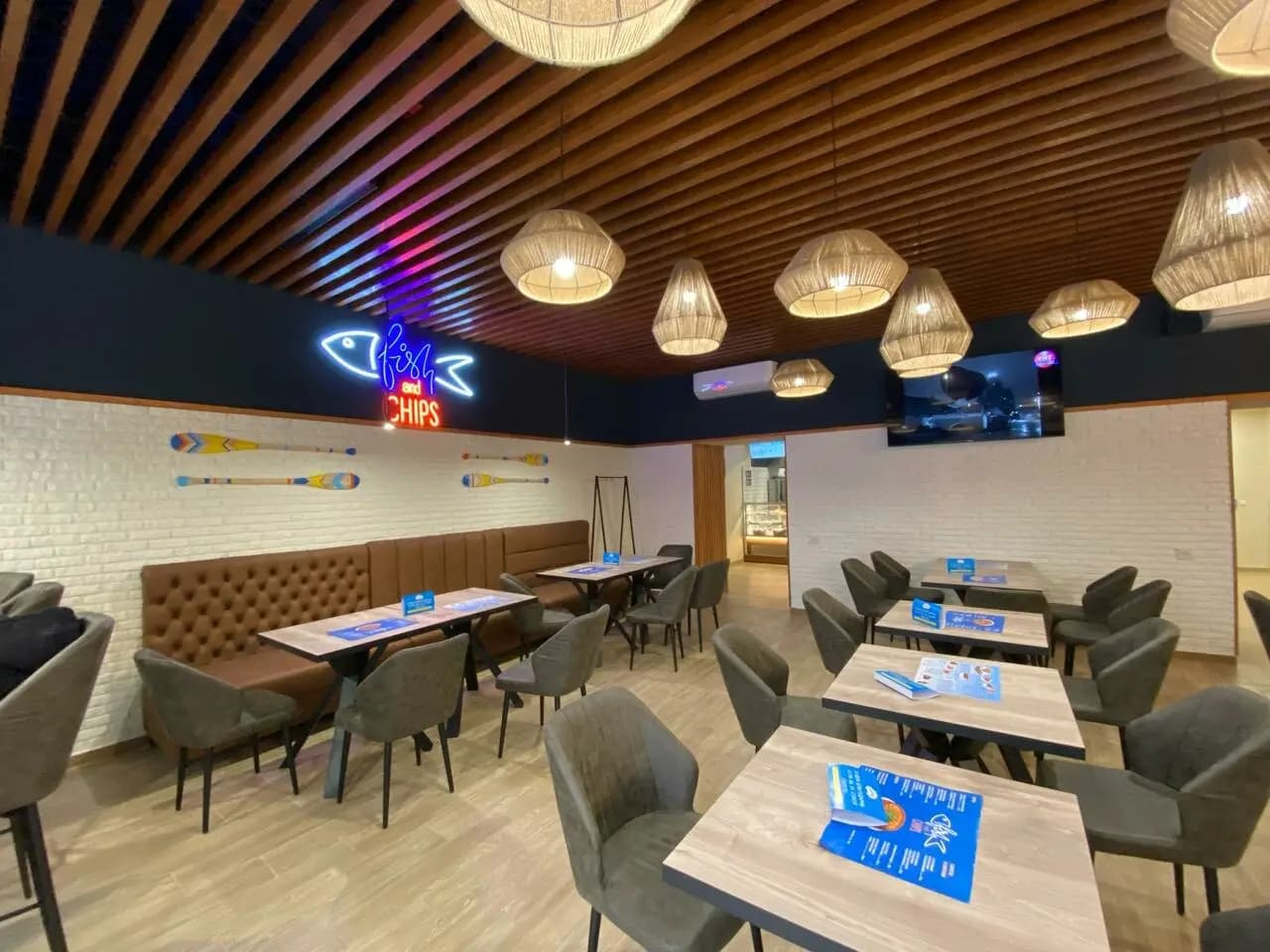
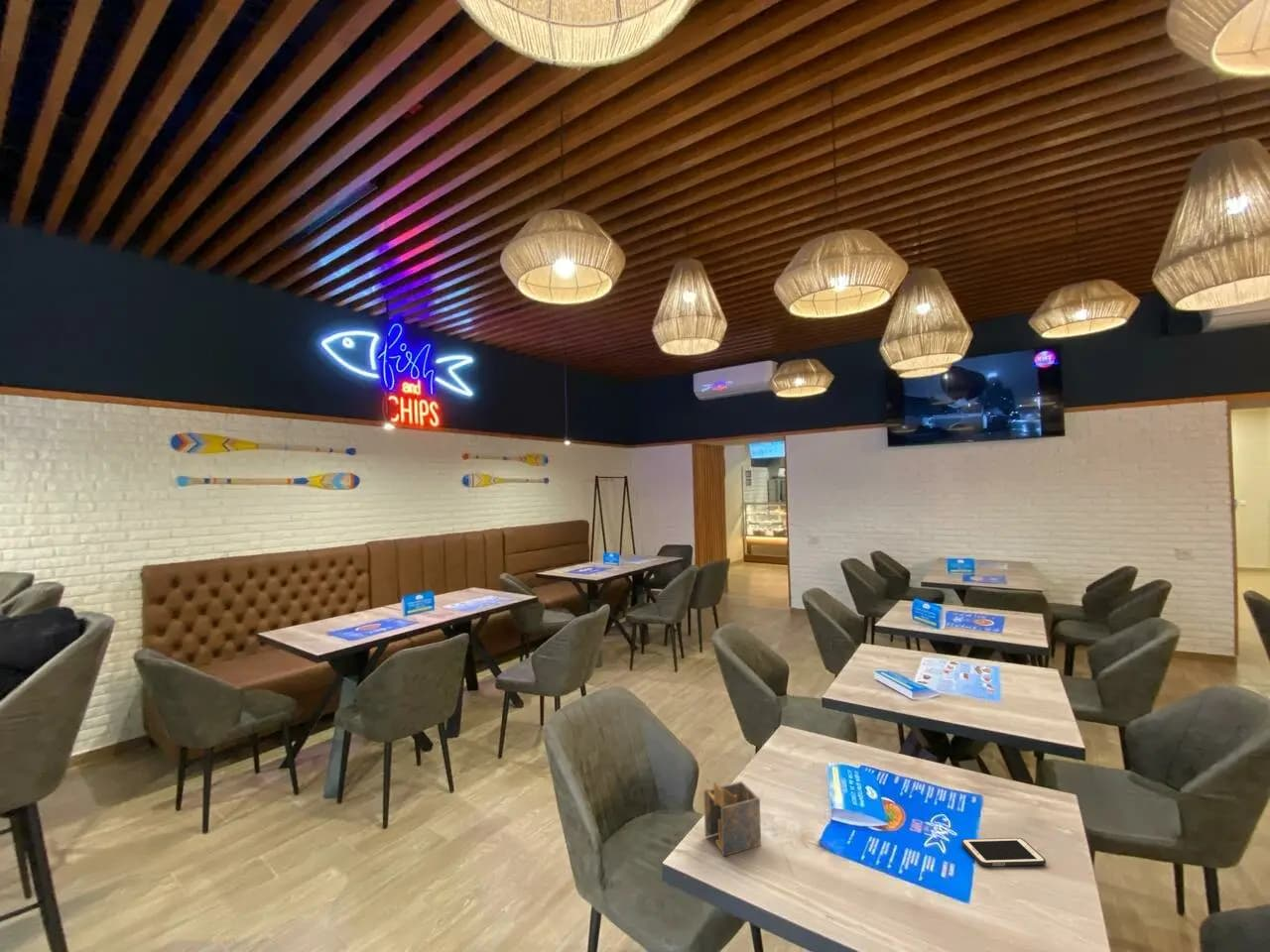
+ cell phone [960,837,1047,867]
+ napkin holder [703,780,762,858]
